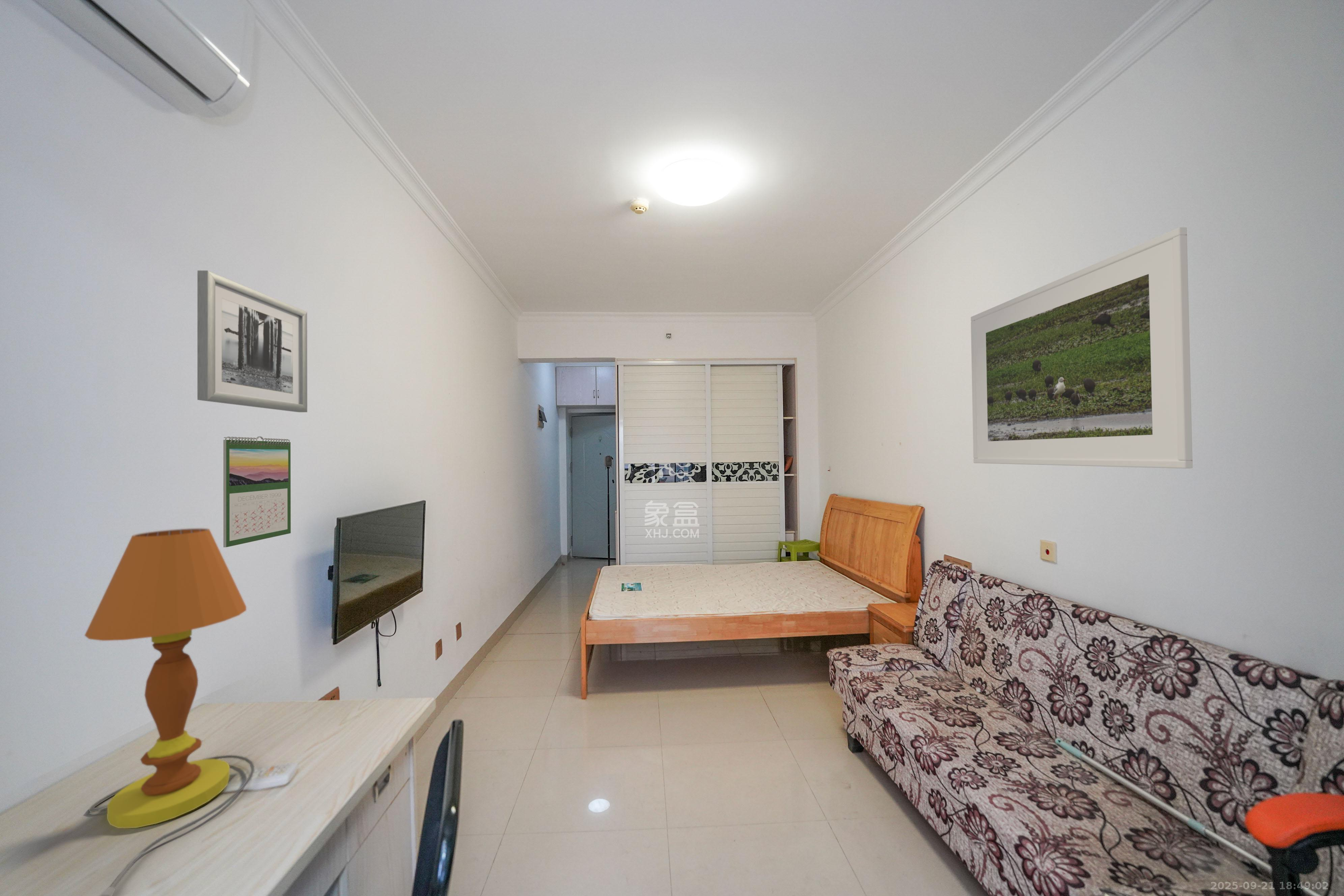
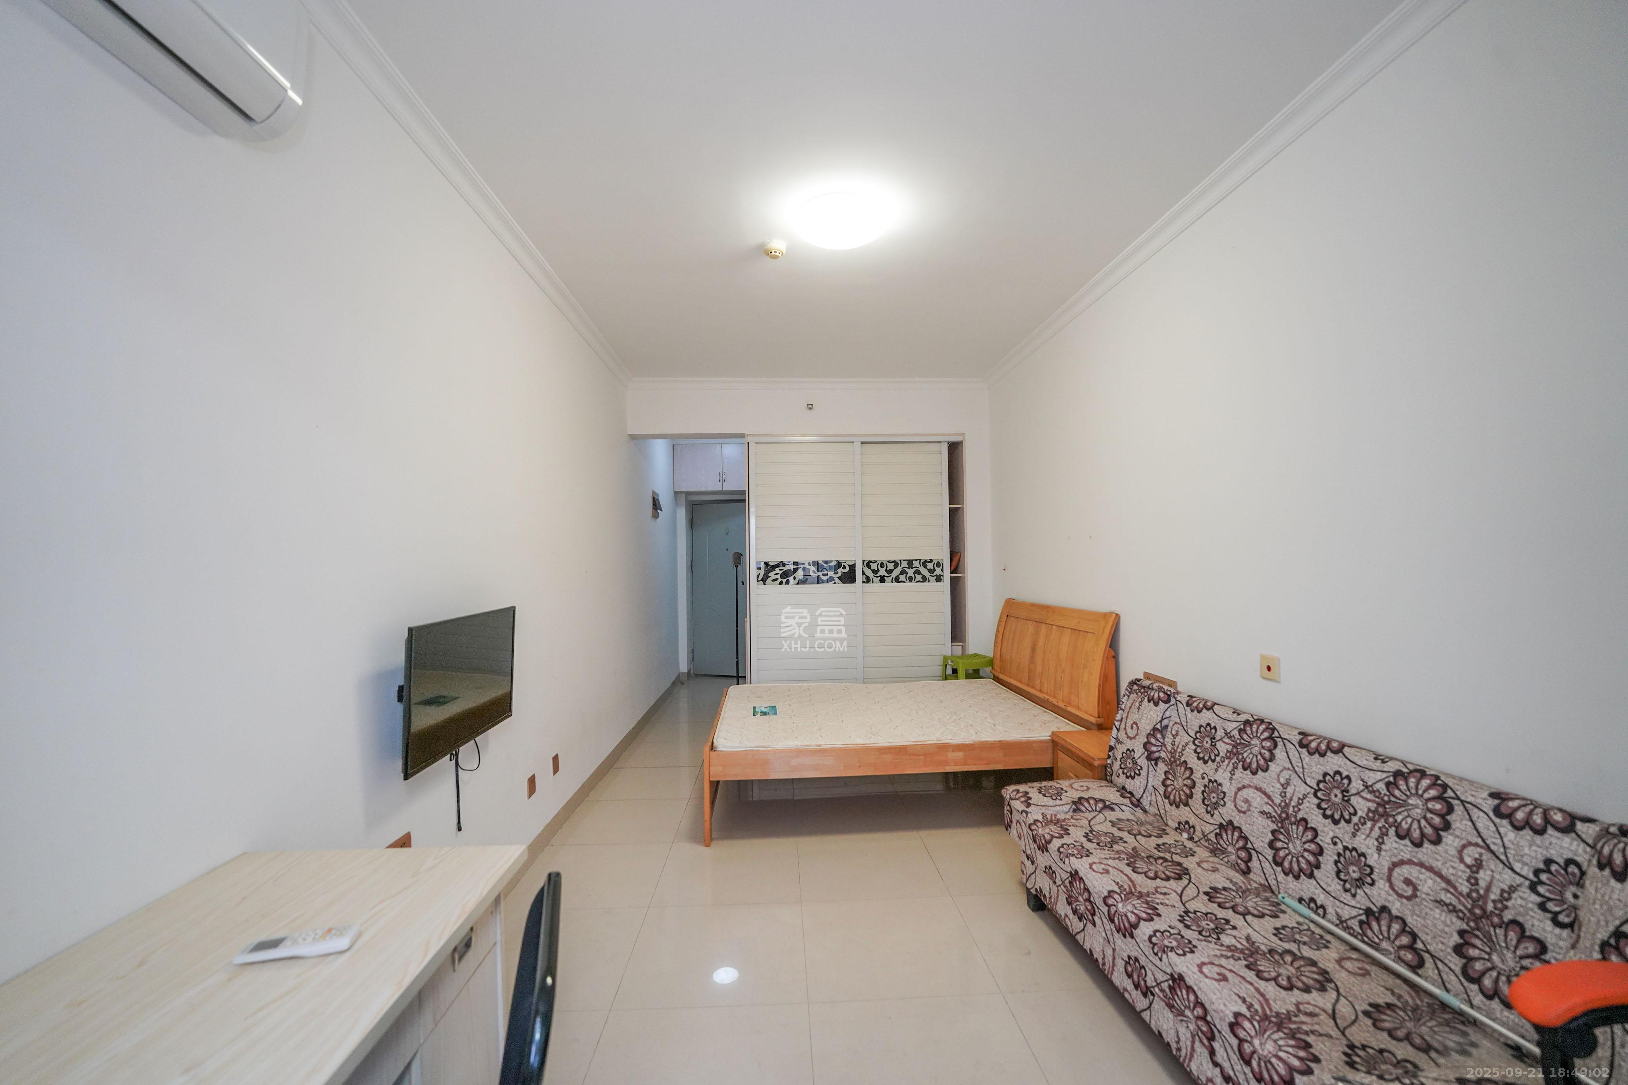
- calendar [223,436,291,548]
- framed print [971,227,1193,469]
- wall art [197,270,308,413]
- table lamp [84,528,255,896]
